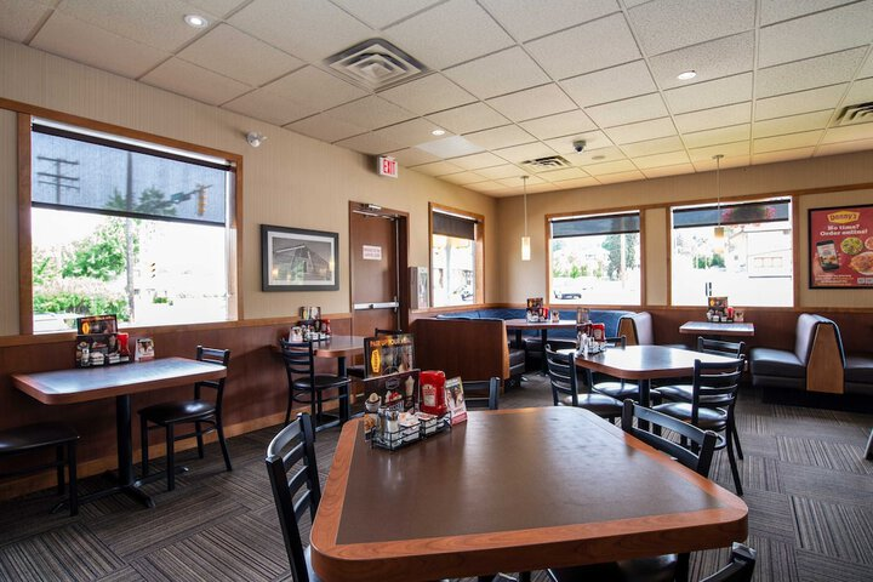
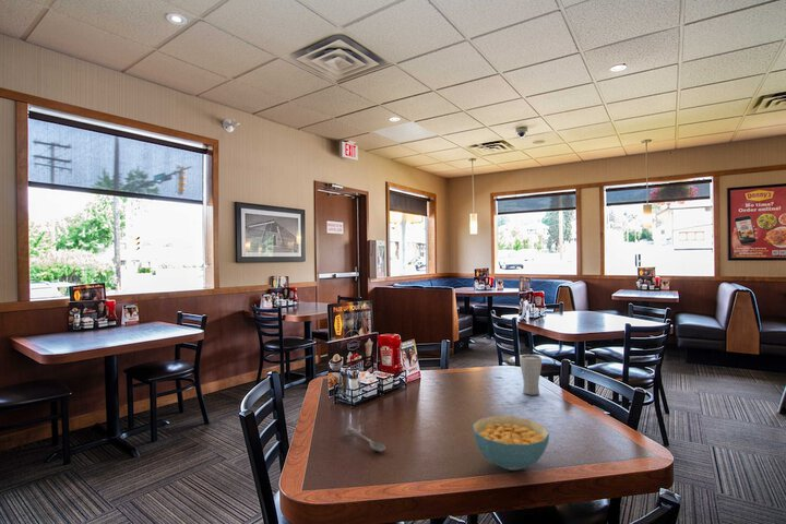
+ cereal bowl [472,415,550,472]
+ soupspoon [345,426,386,453]
+ drinking glass [519,354,543,396]
